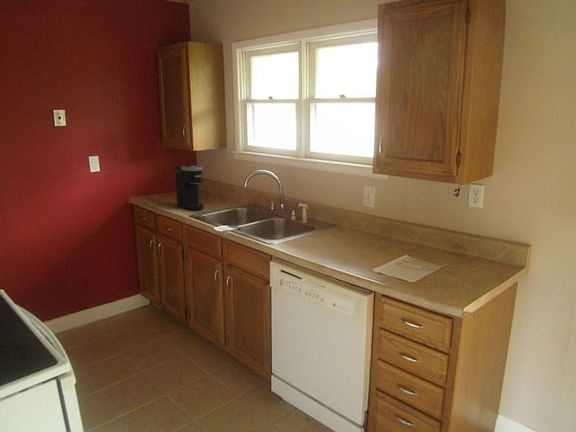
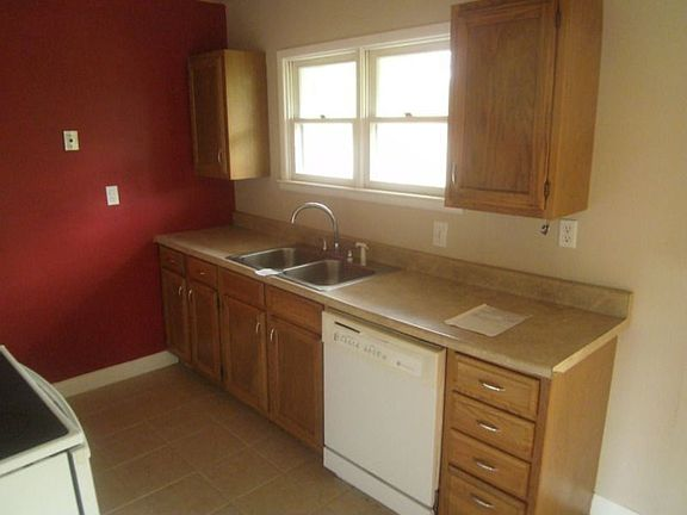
- coffee maker [174,164,204,211]
